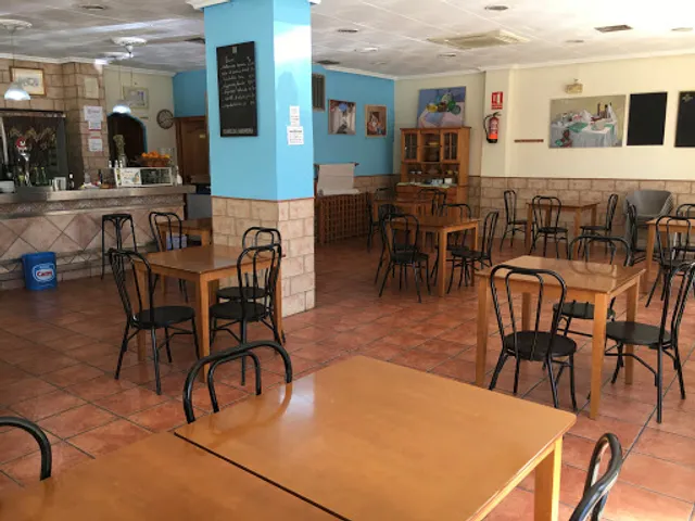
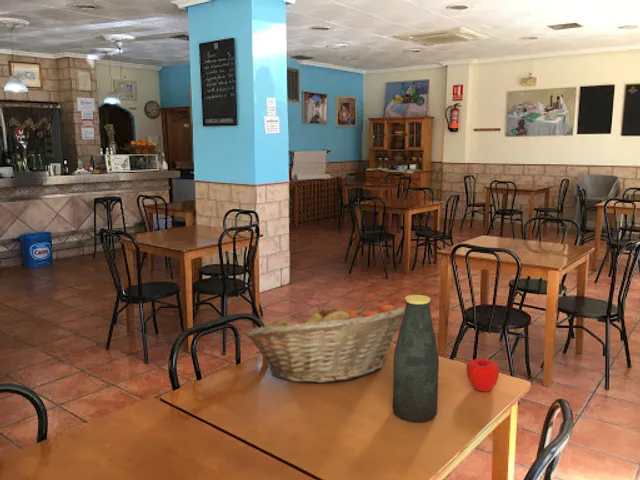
+ apple [465,358,500,393]
+ bottle [392,294,440,423]
+ fruit basket [243,303,405,384]
